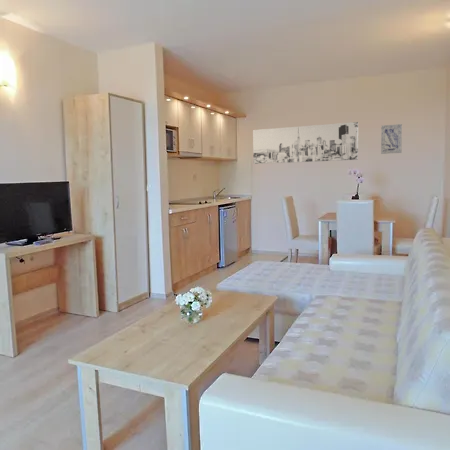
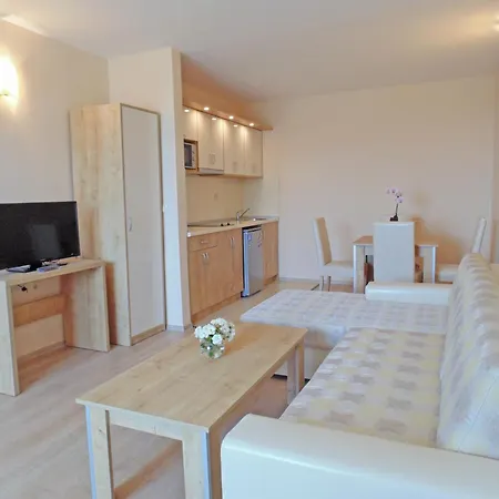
- wall art [380,123,403,155]
- wall art [252,121,359,165]
